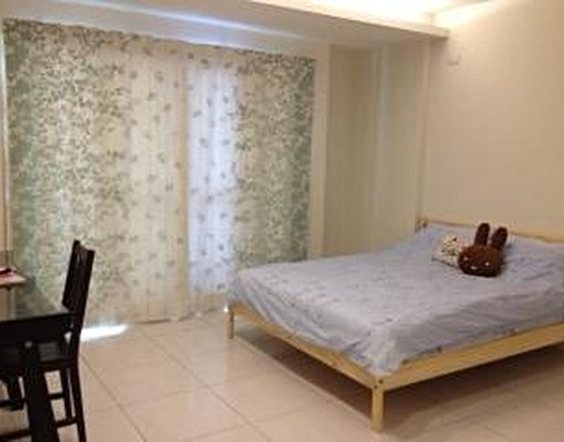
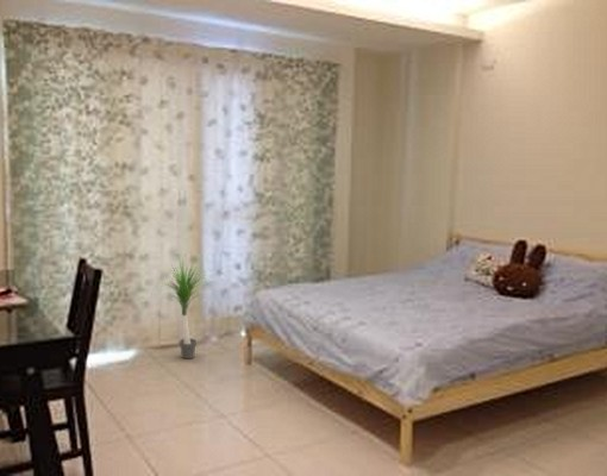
+ potted plant [149,253,220,359]
